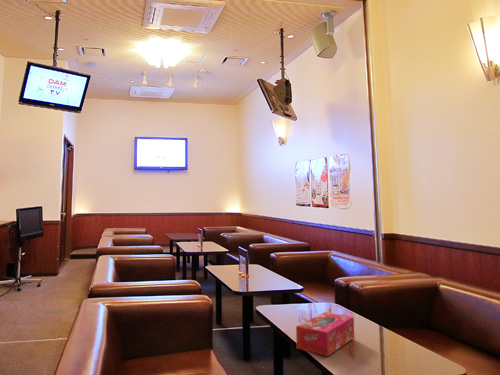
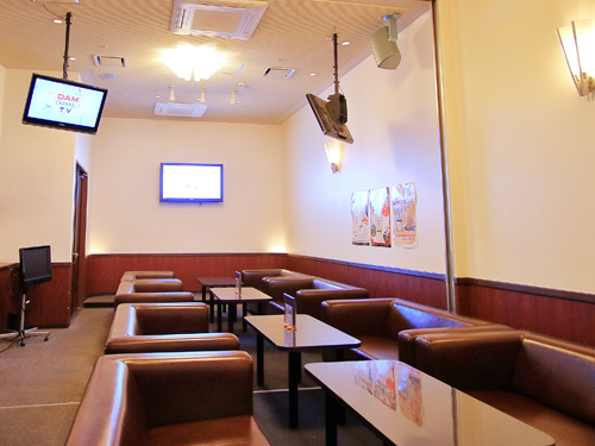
- tissue box [295,311,355,357]
